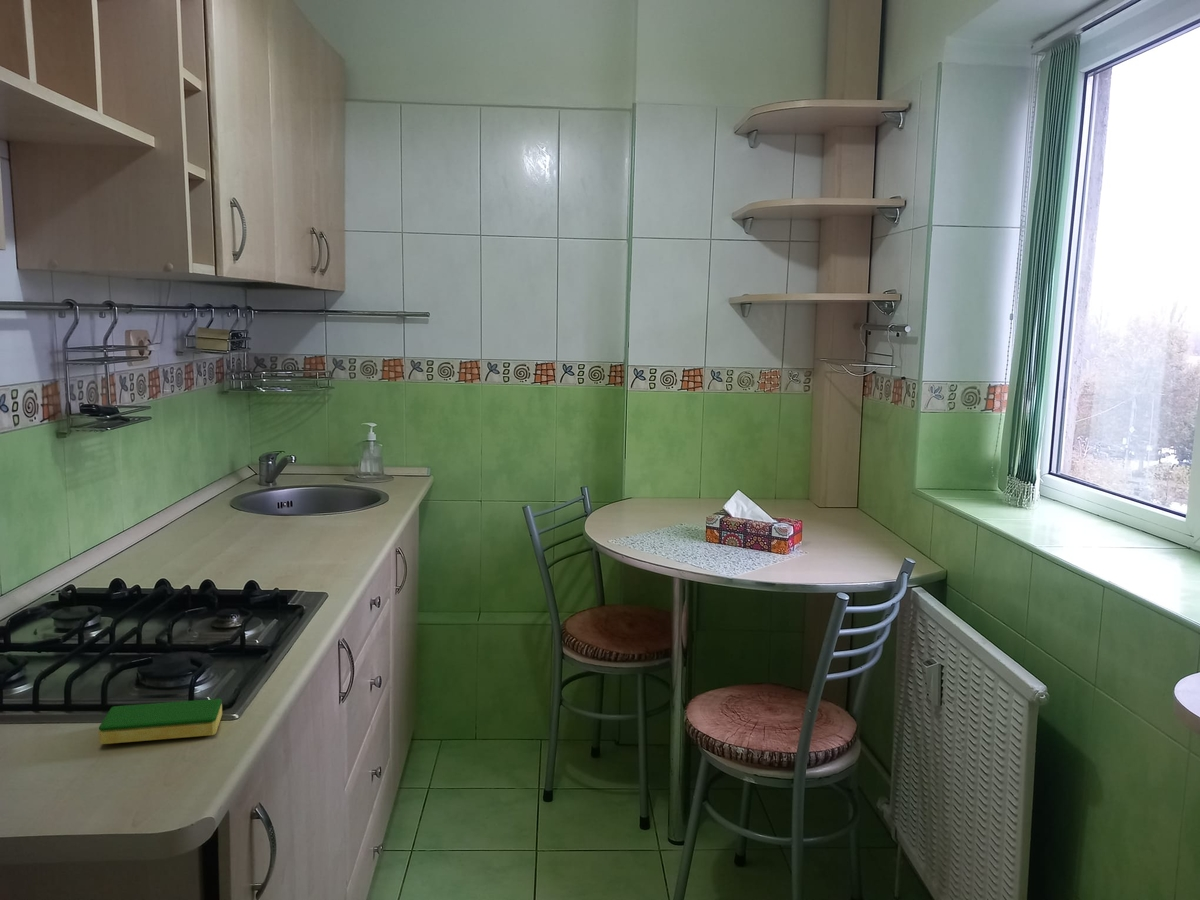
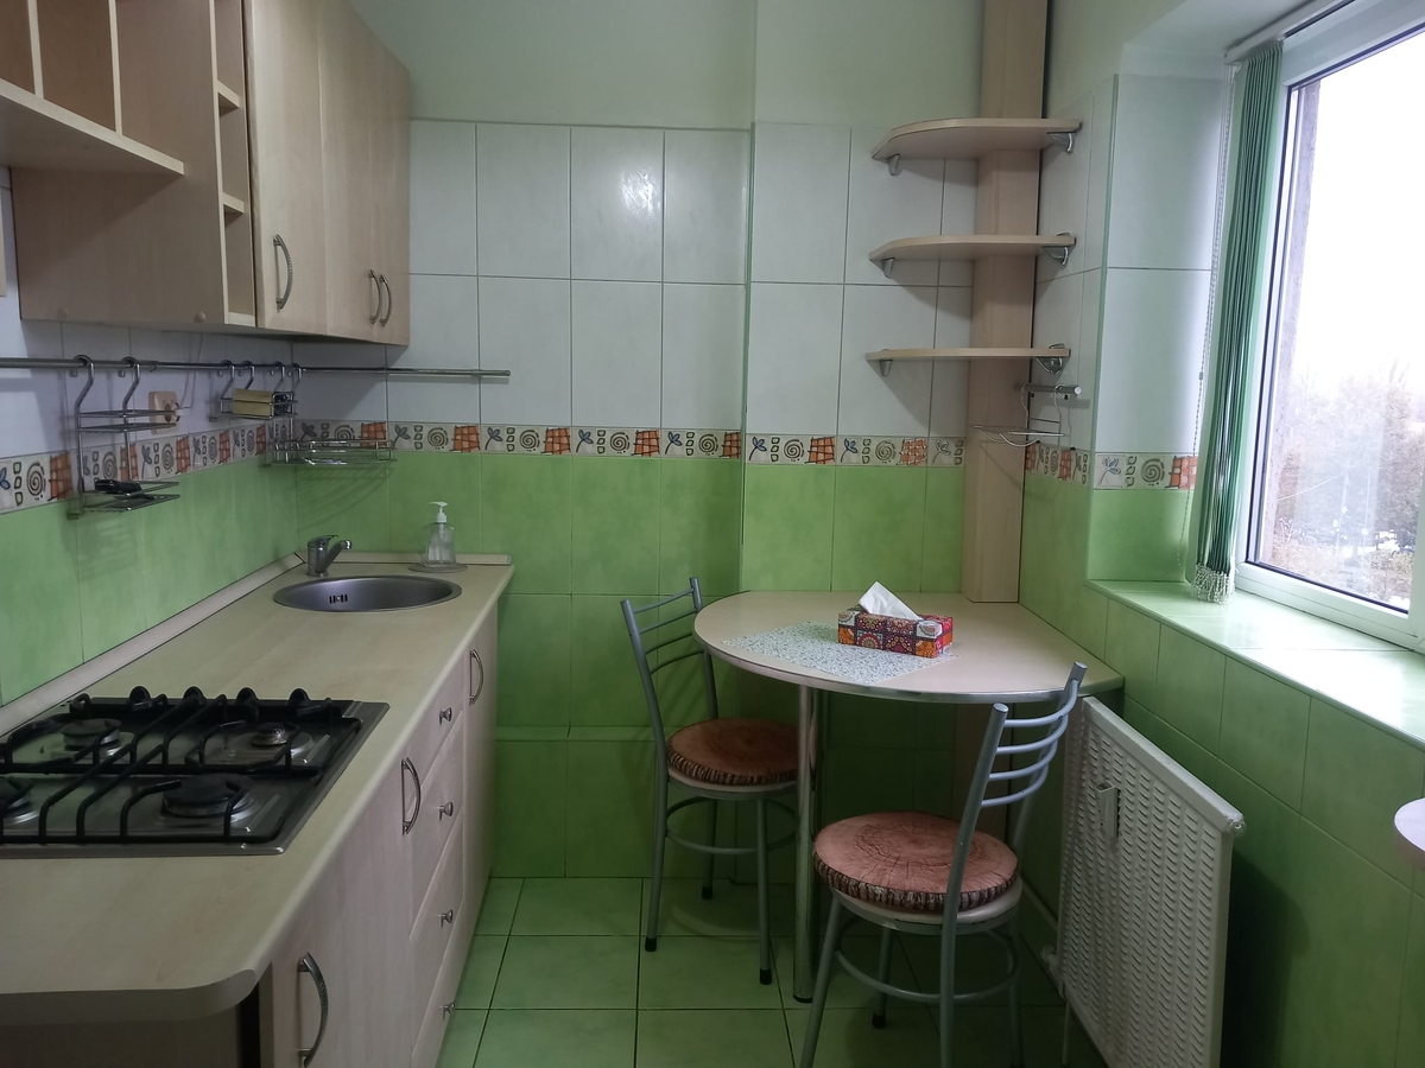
- dish sponge [98,698,223,745]
